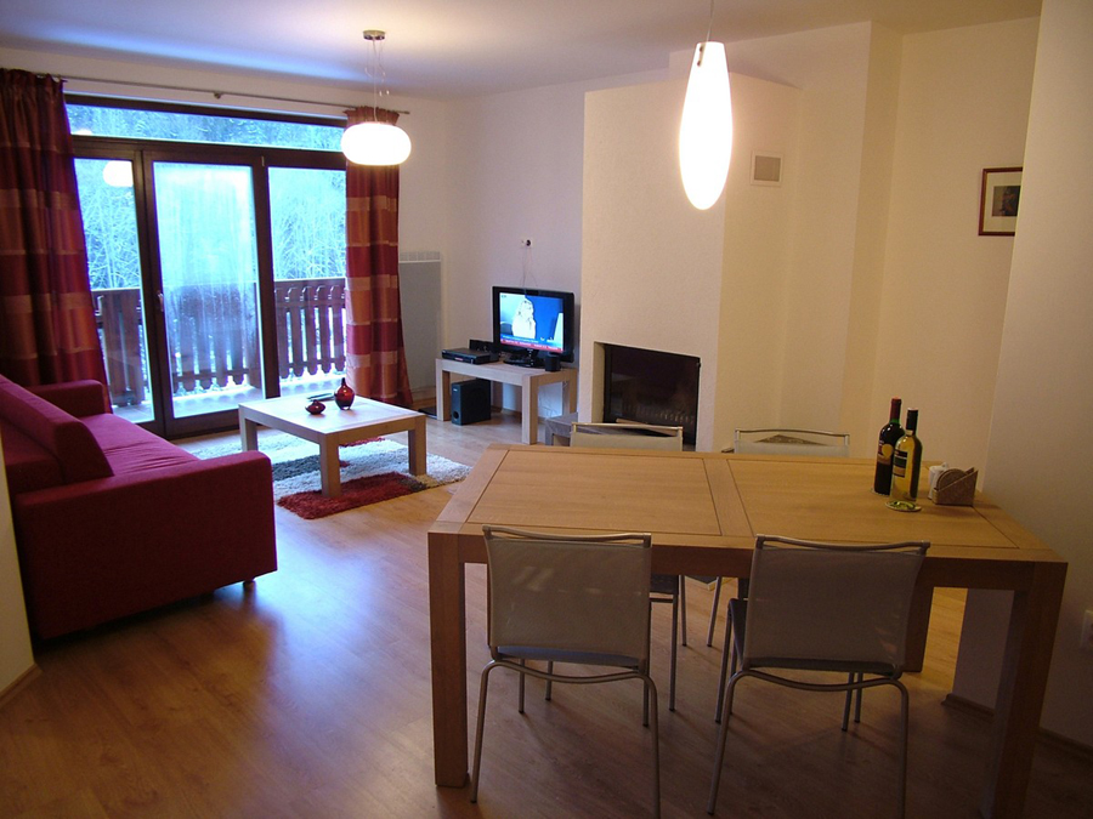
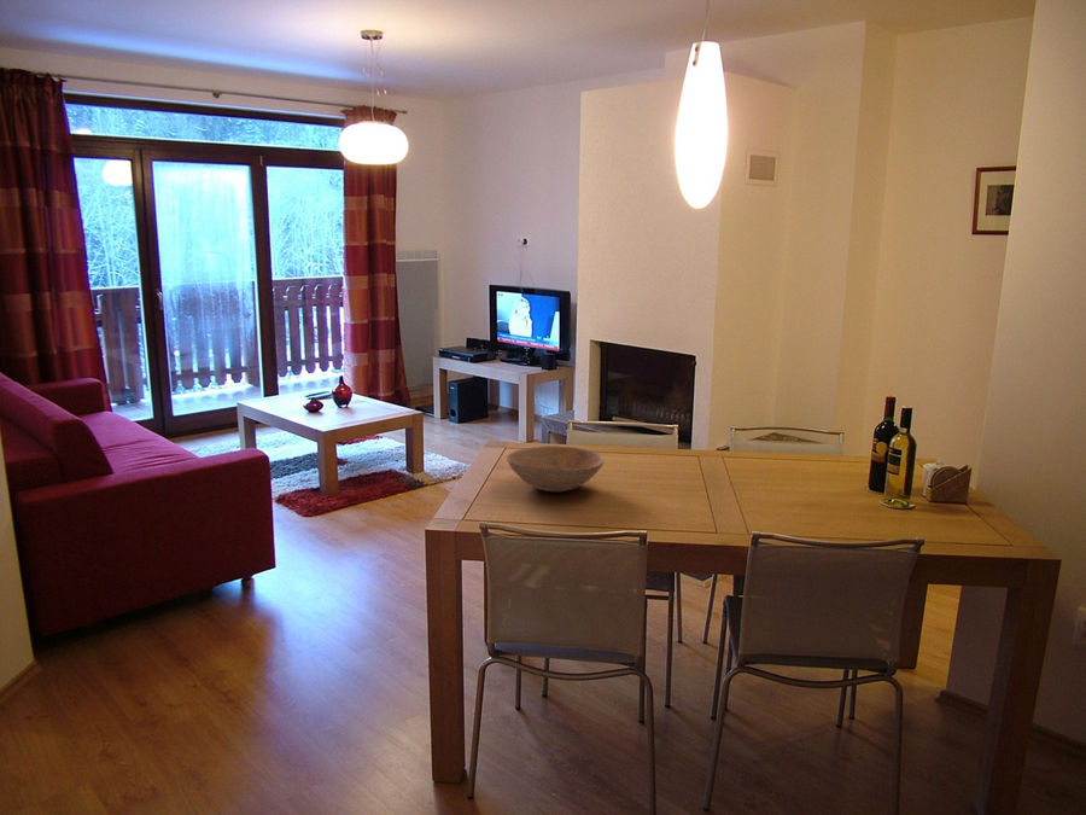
+ bowl [506,444,606,493]
